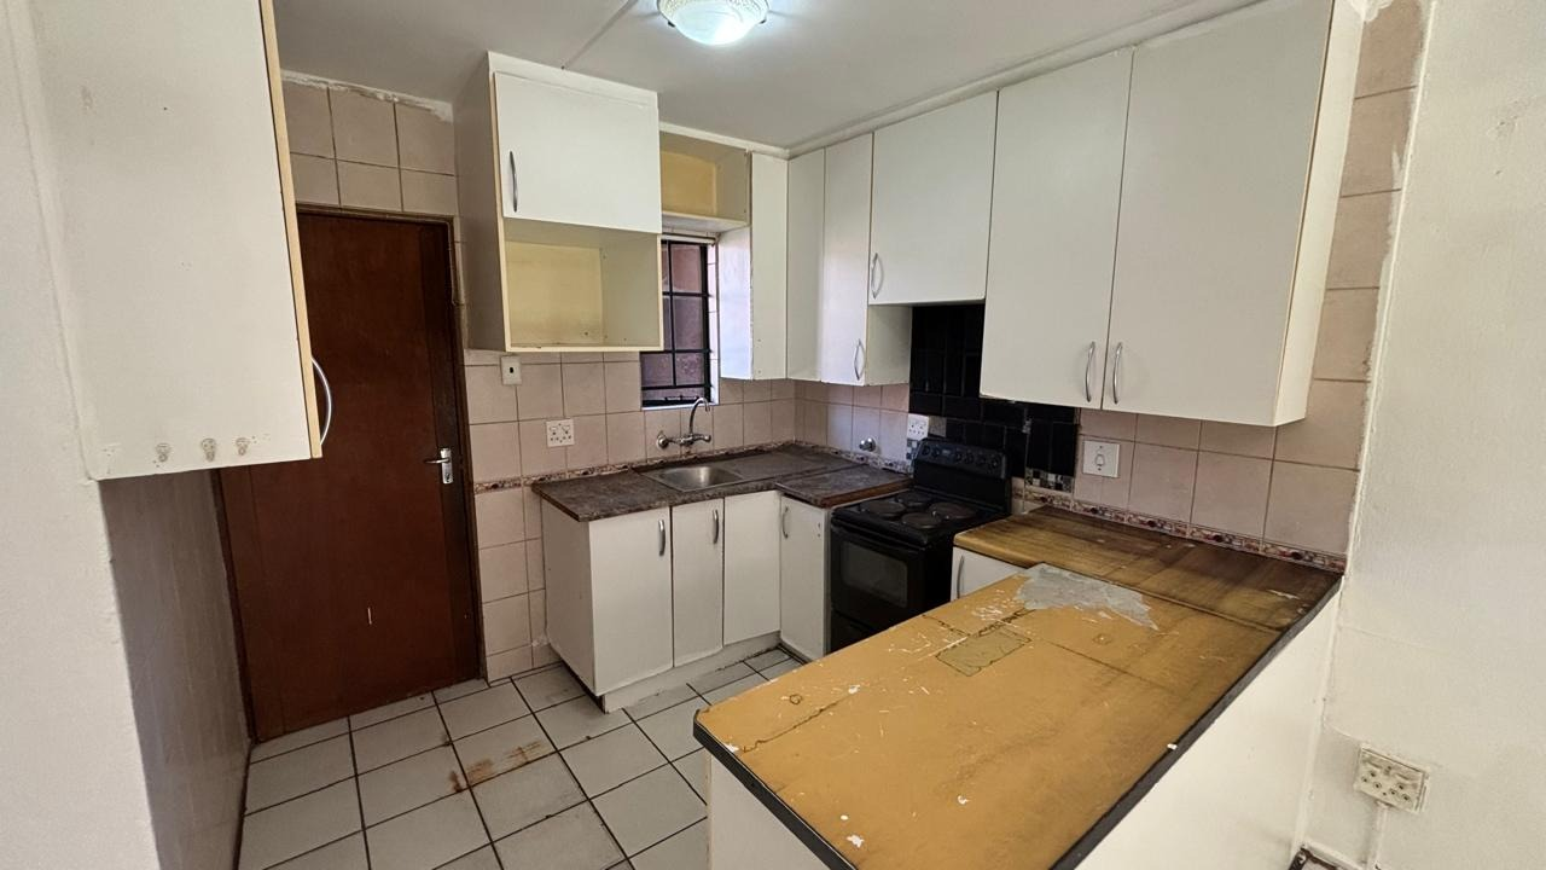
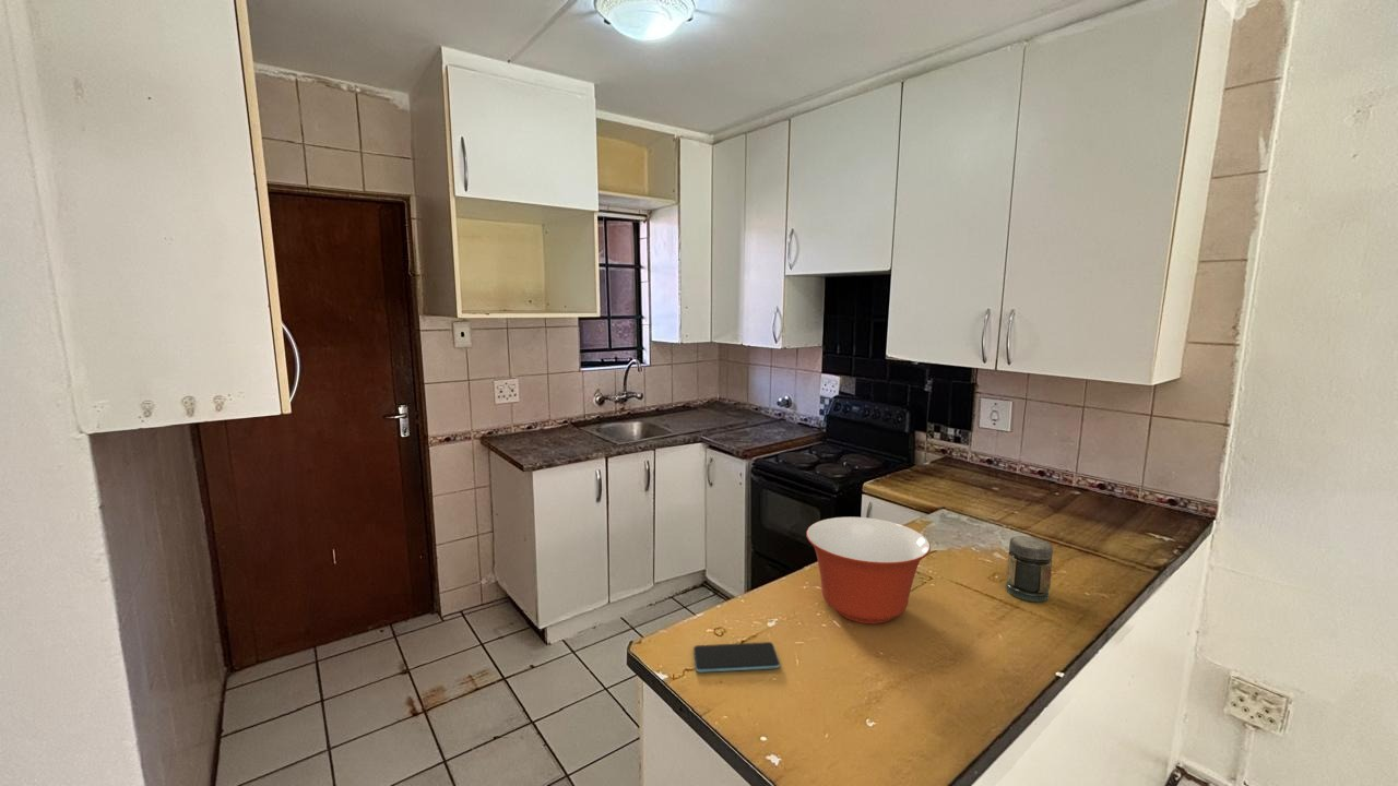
+ jar [1005,535,1054,603]
+ mixing bowl [805,516,932,624]
+ smartphone [692,641,781,674]
